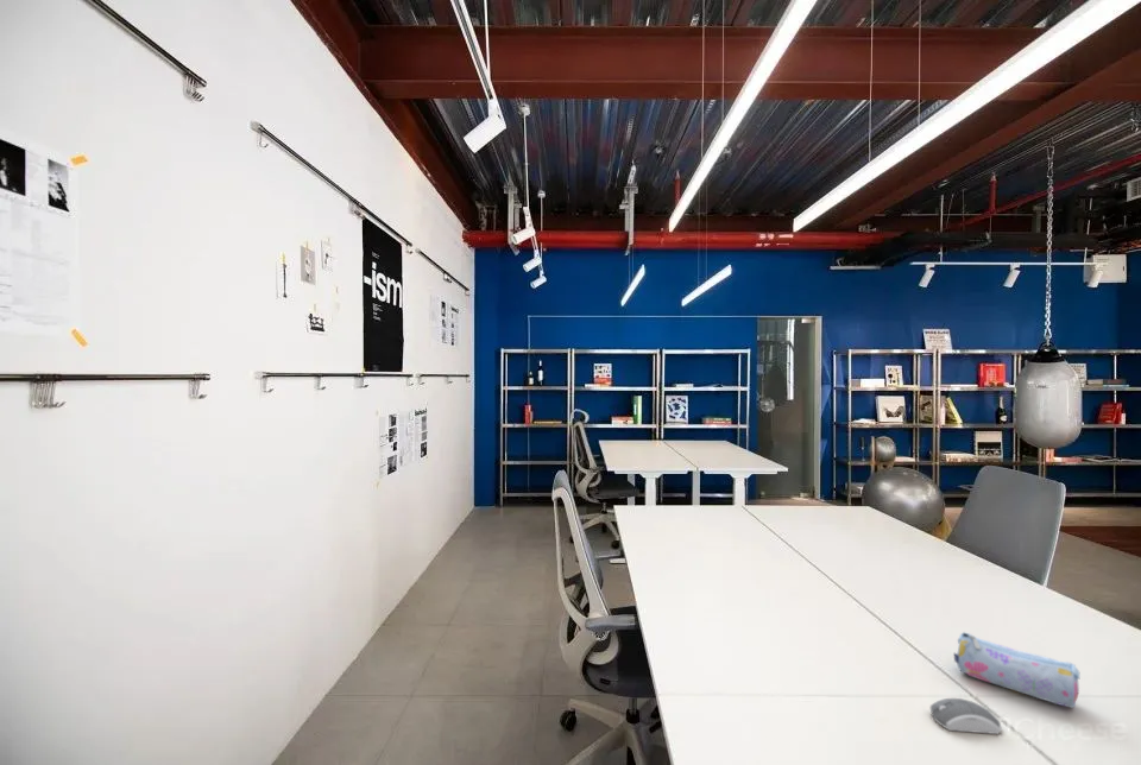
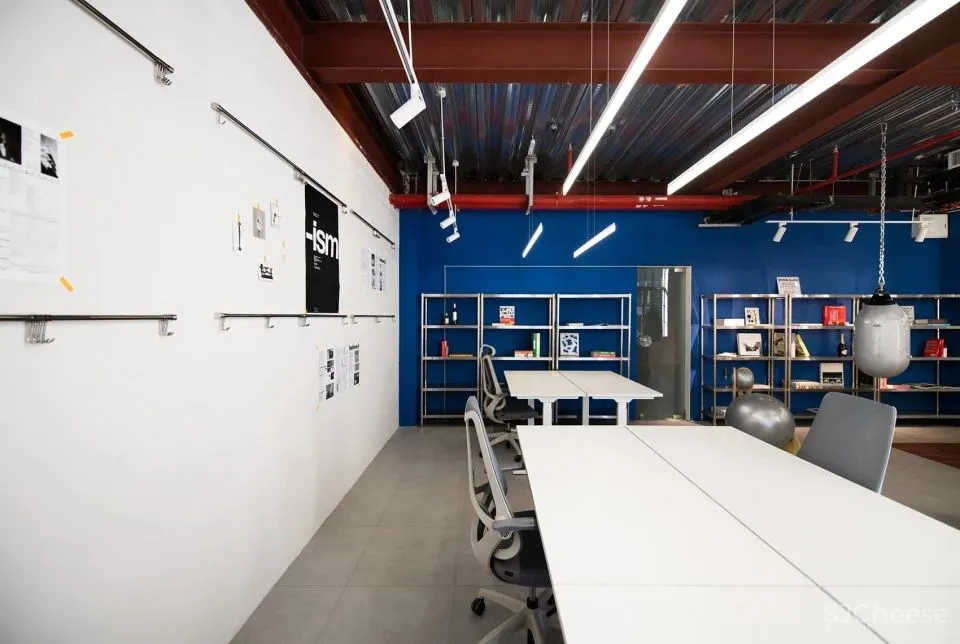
- pencil case [953,631,1082,709]
- computer mouse [929,697,1003,735]
